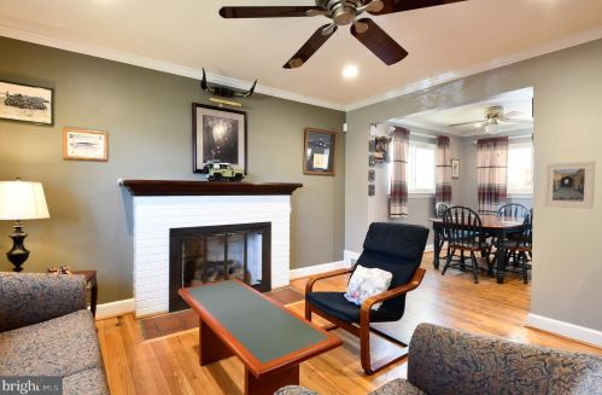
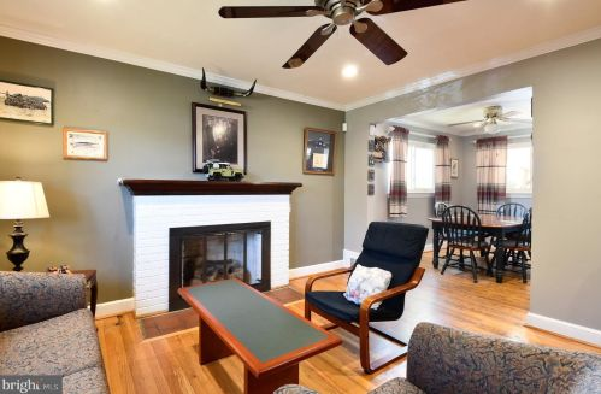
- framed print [543,159,596,210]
